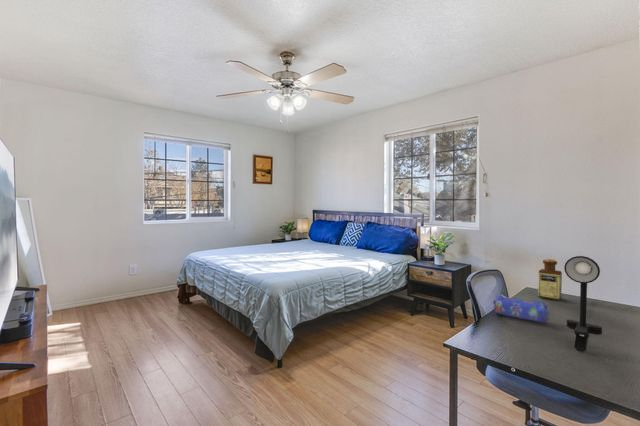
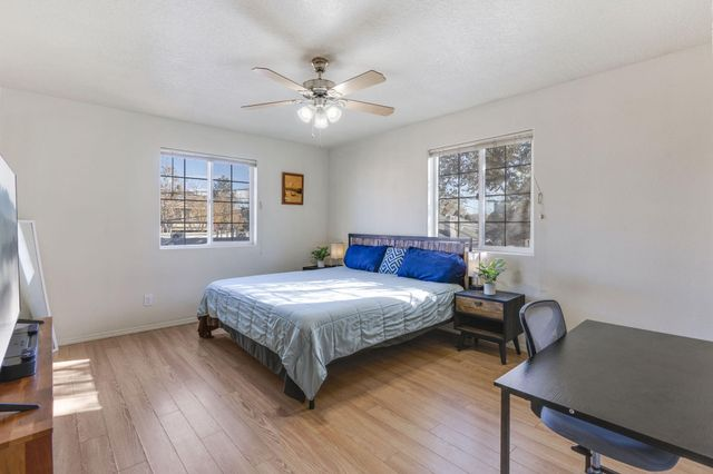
- pencil case [491,293,550,324]
- bottle [537,258,563,301]
- desk lamp [563,255,603,353]
